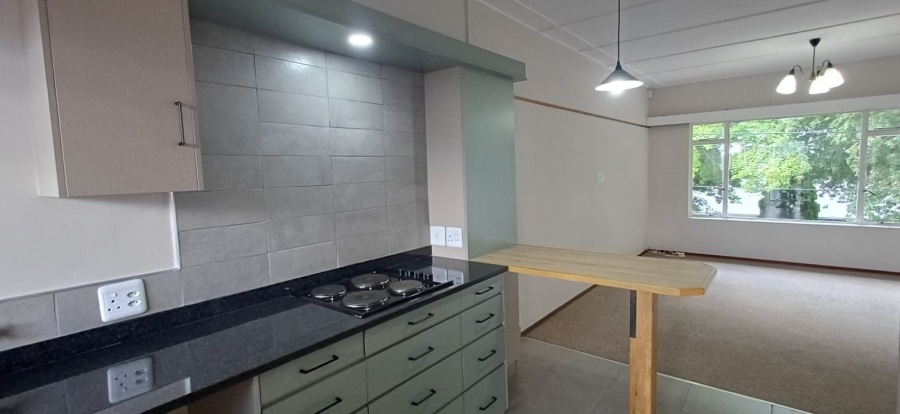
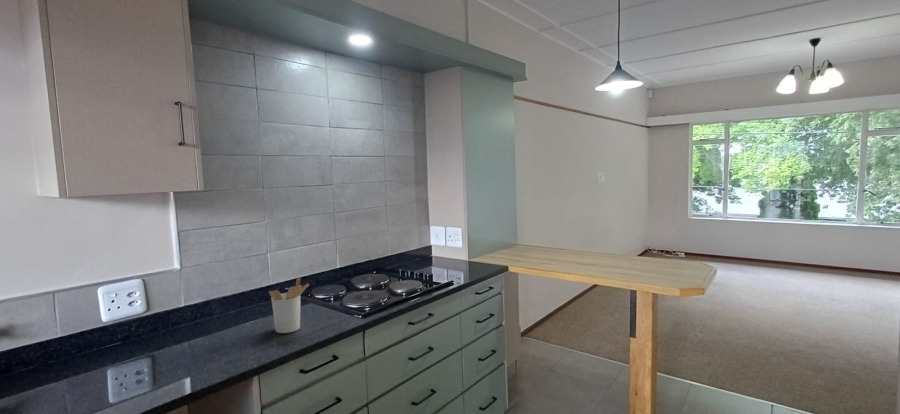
+ utensil holder [268,276,310,334]
